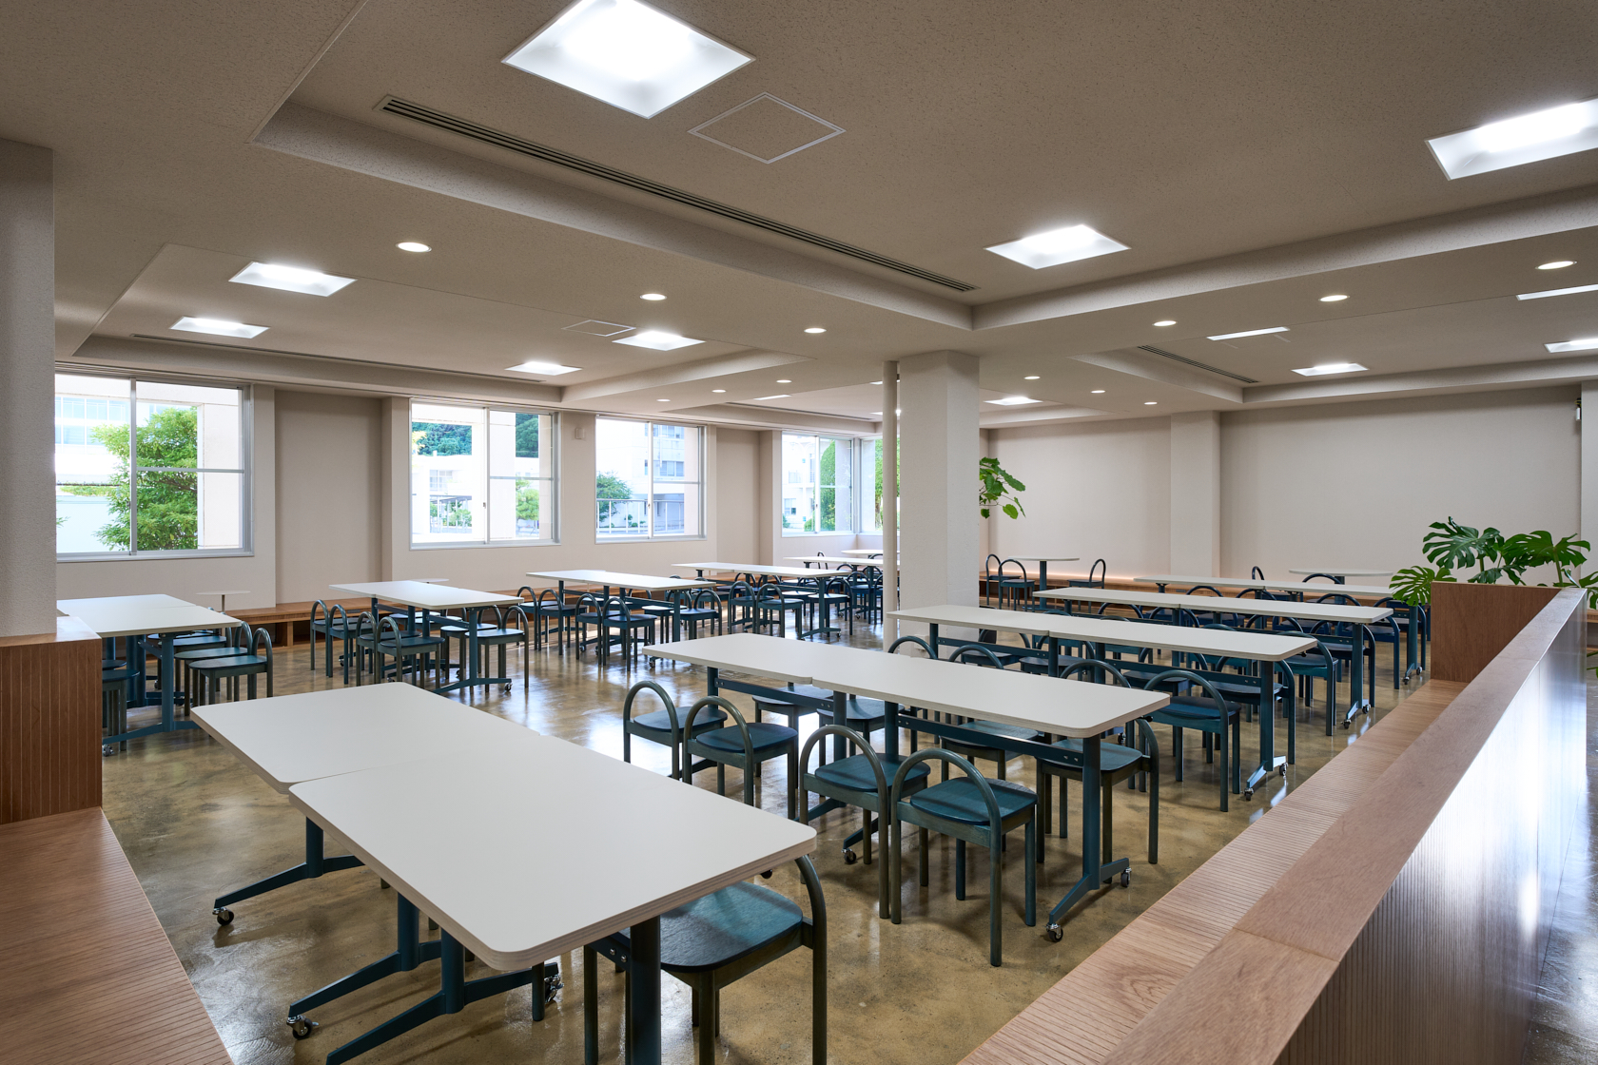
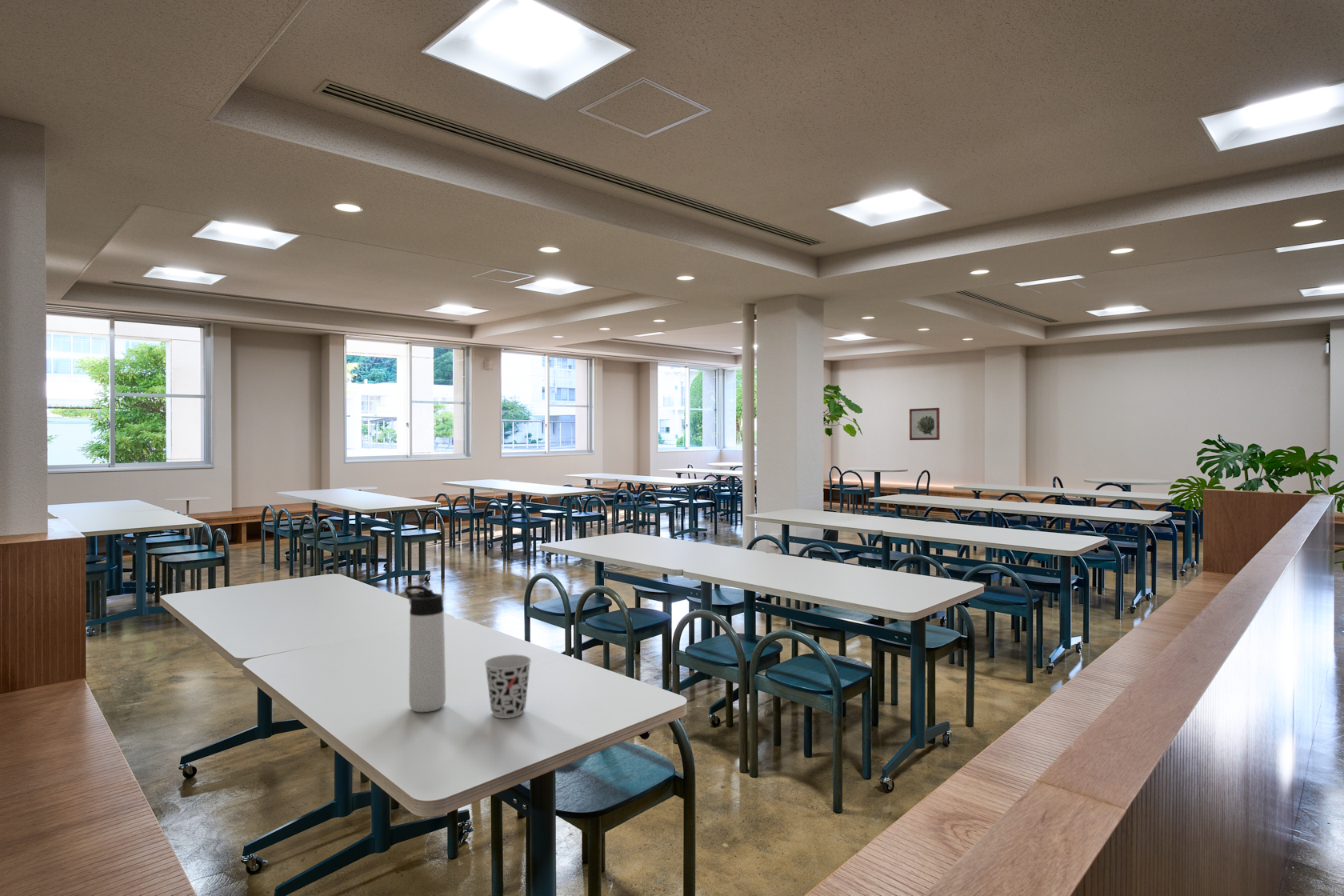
+ thermos bottle [404,585,446,713]
+ wall art [909,407,941,441]
+ cup [484,654,532,719]
